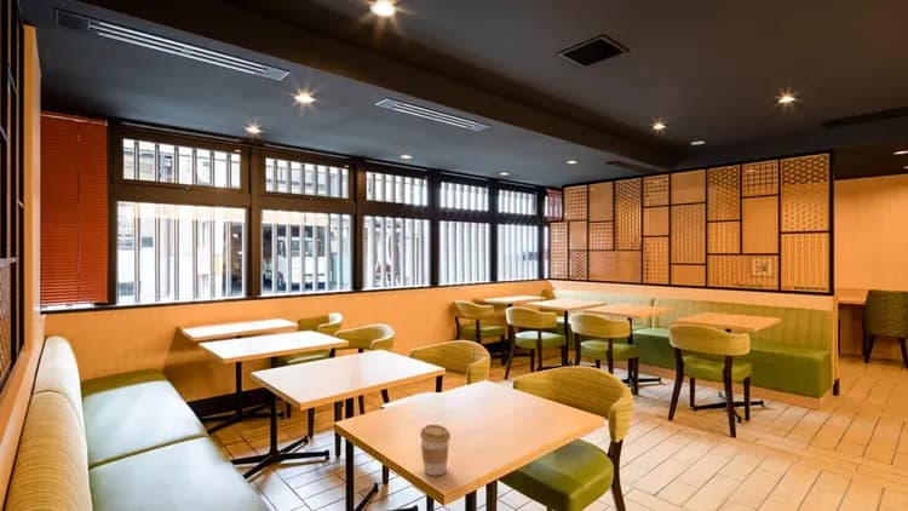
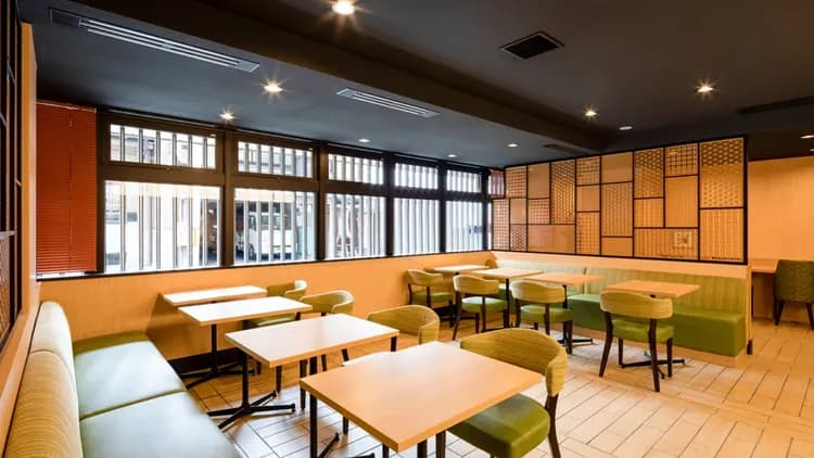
- coffee cup [419,424,452,477]
